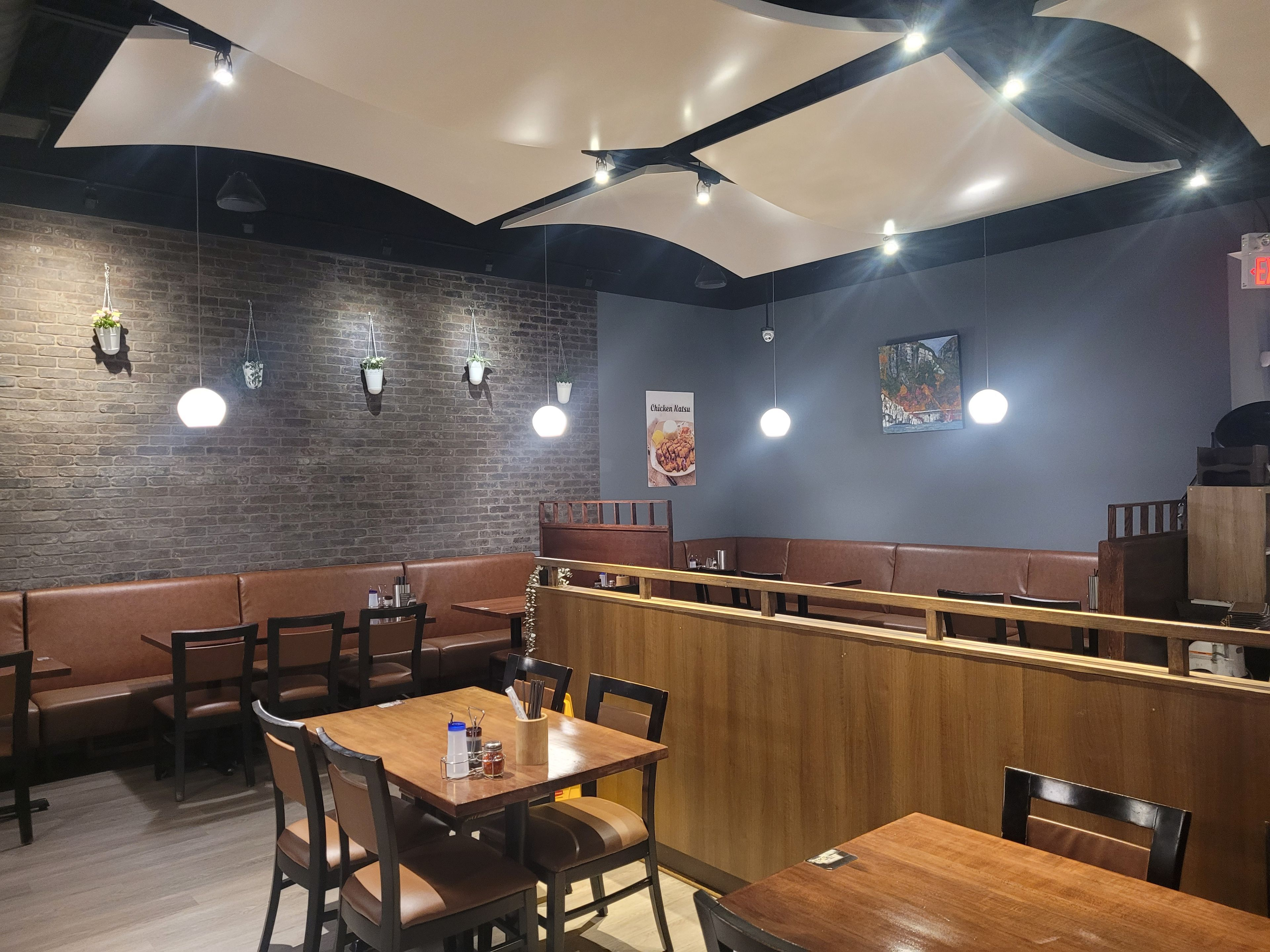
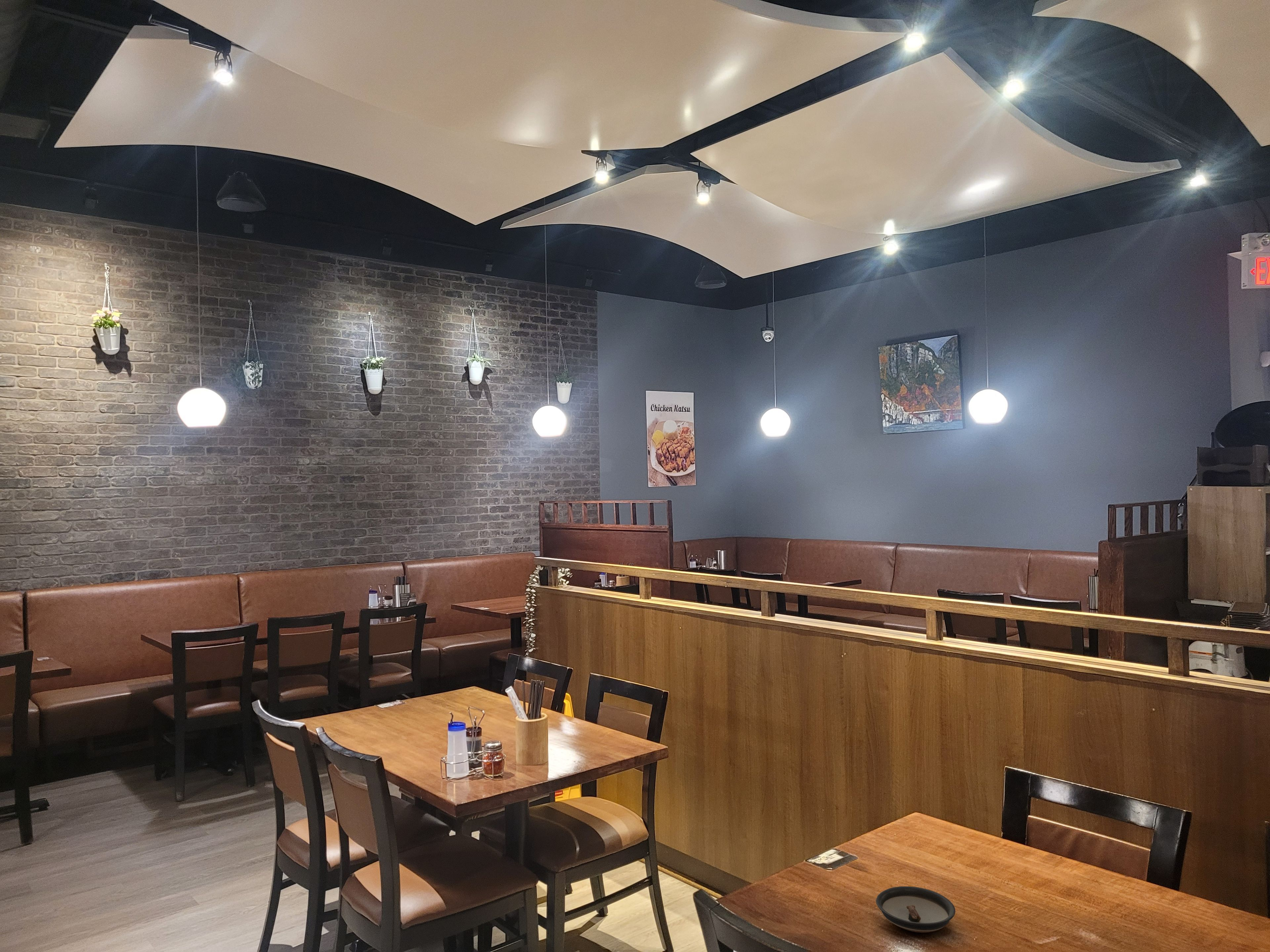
+ saucer [875,886,956,933]
